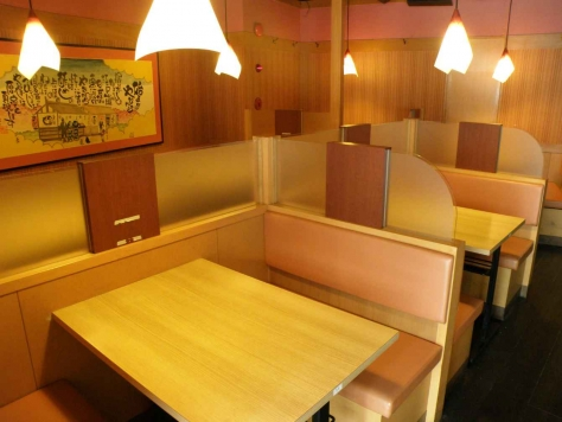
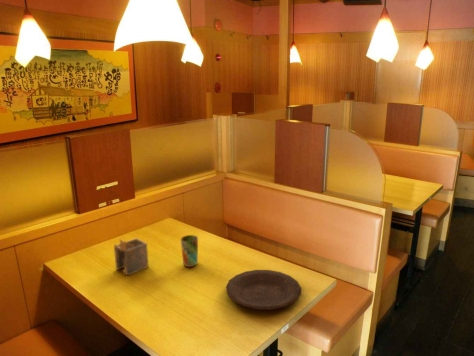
+ plate [225,269,302,311]
+ cup [180,234,199,268]
+ napkin holder [113,237,150,277]
